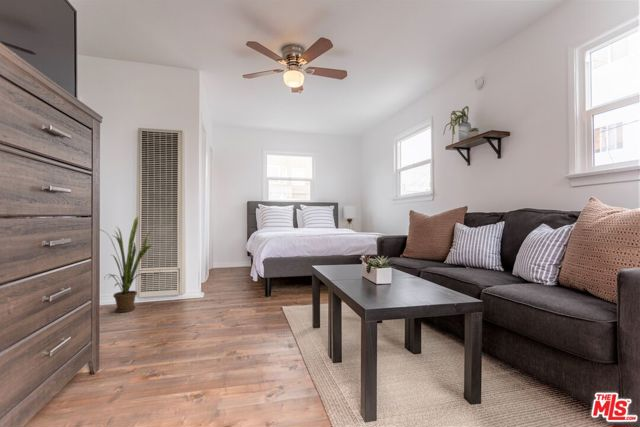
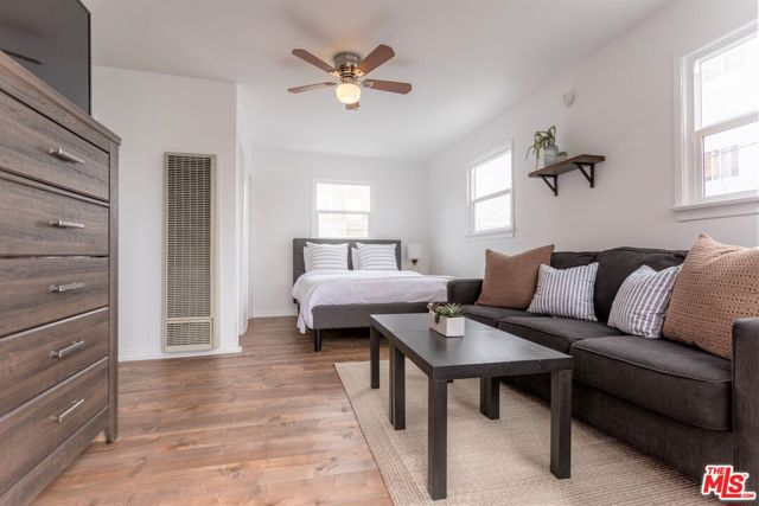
- house plant [100,216,155,314]
